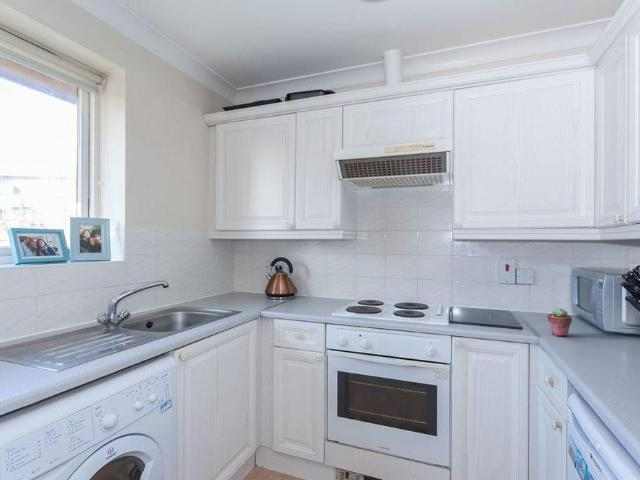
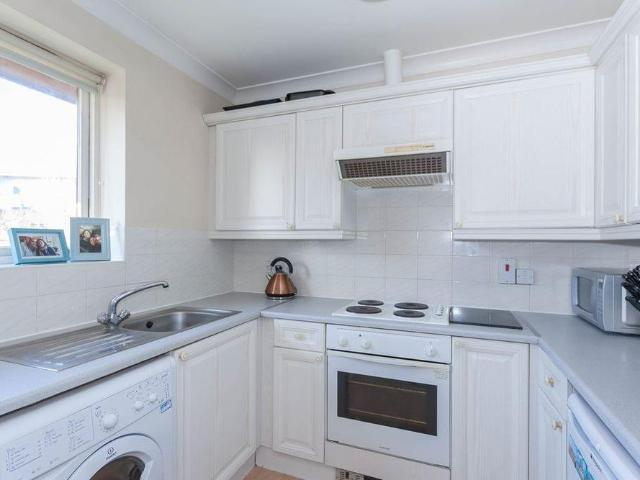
- potted succulent [546,307,573,337]
